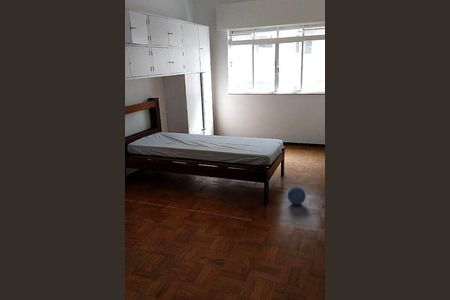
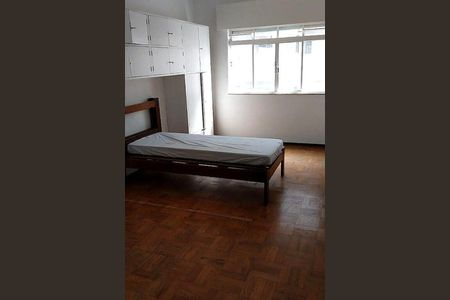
- ball [287,186,307,206]
